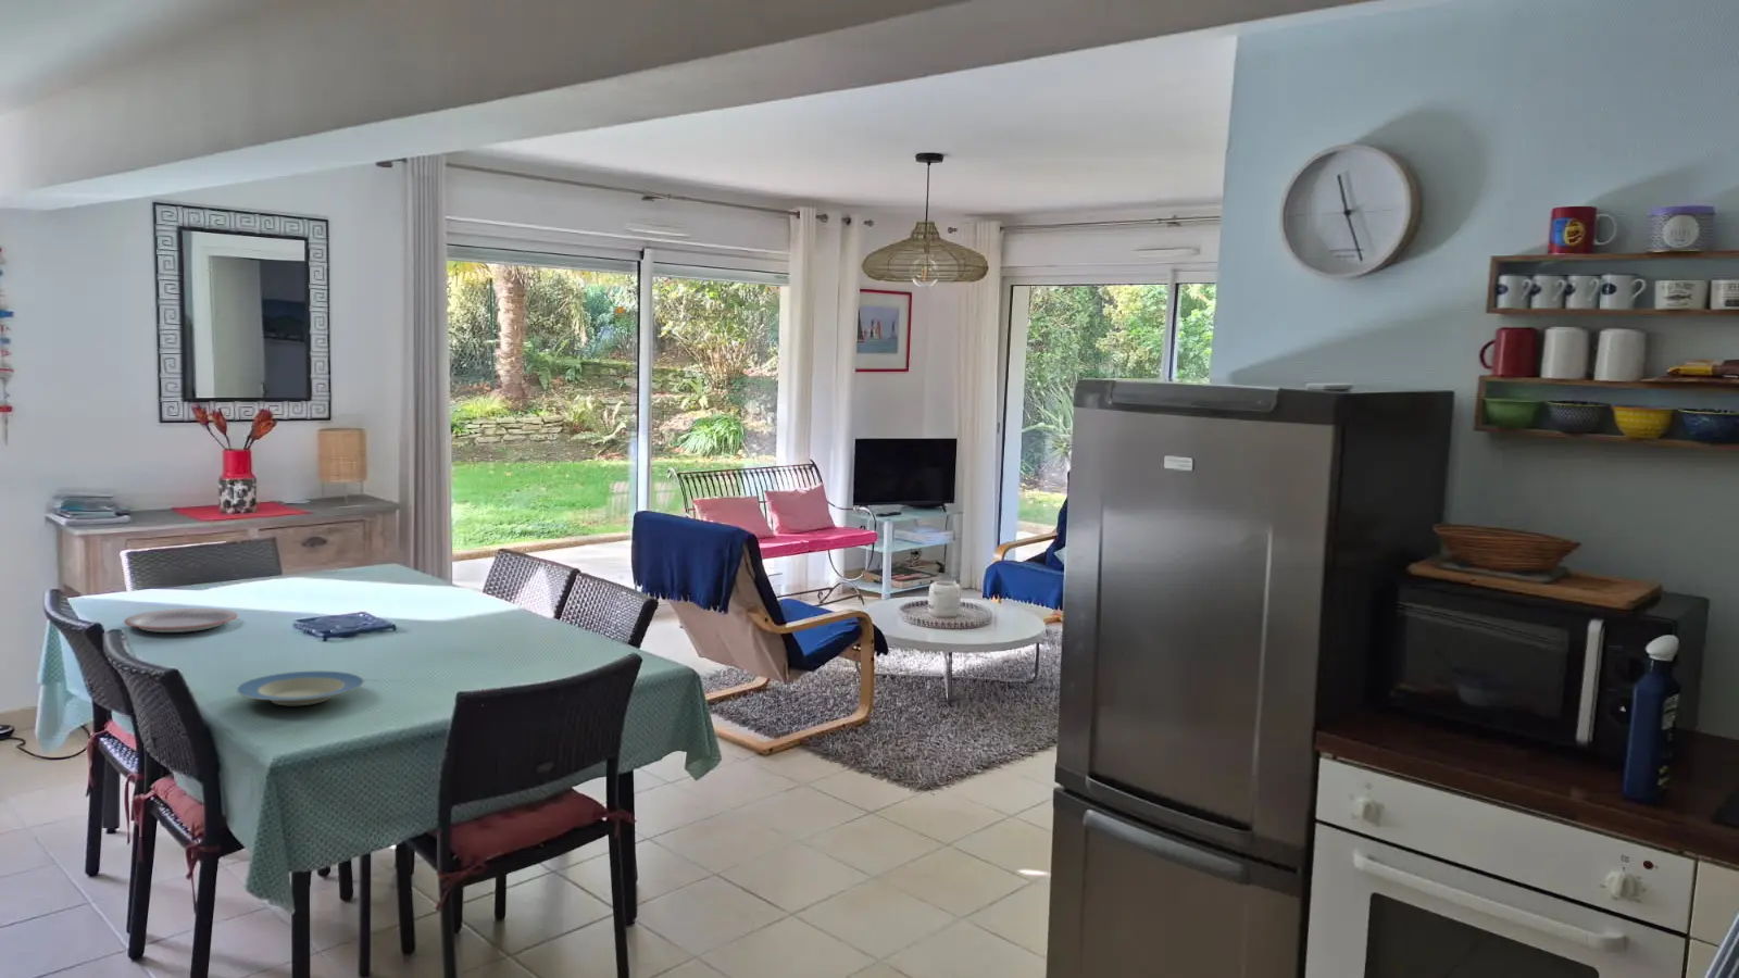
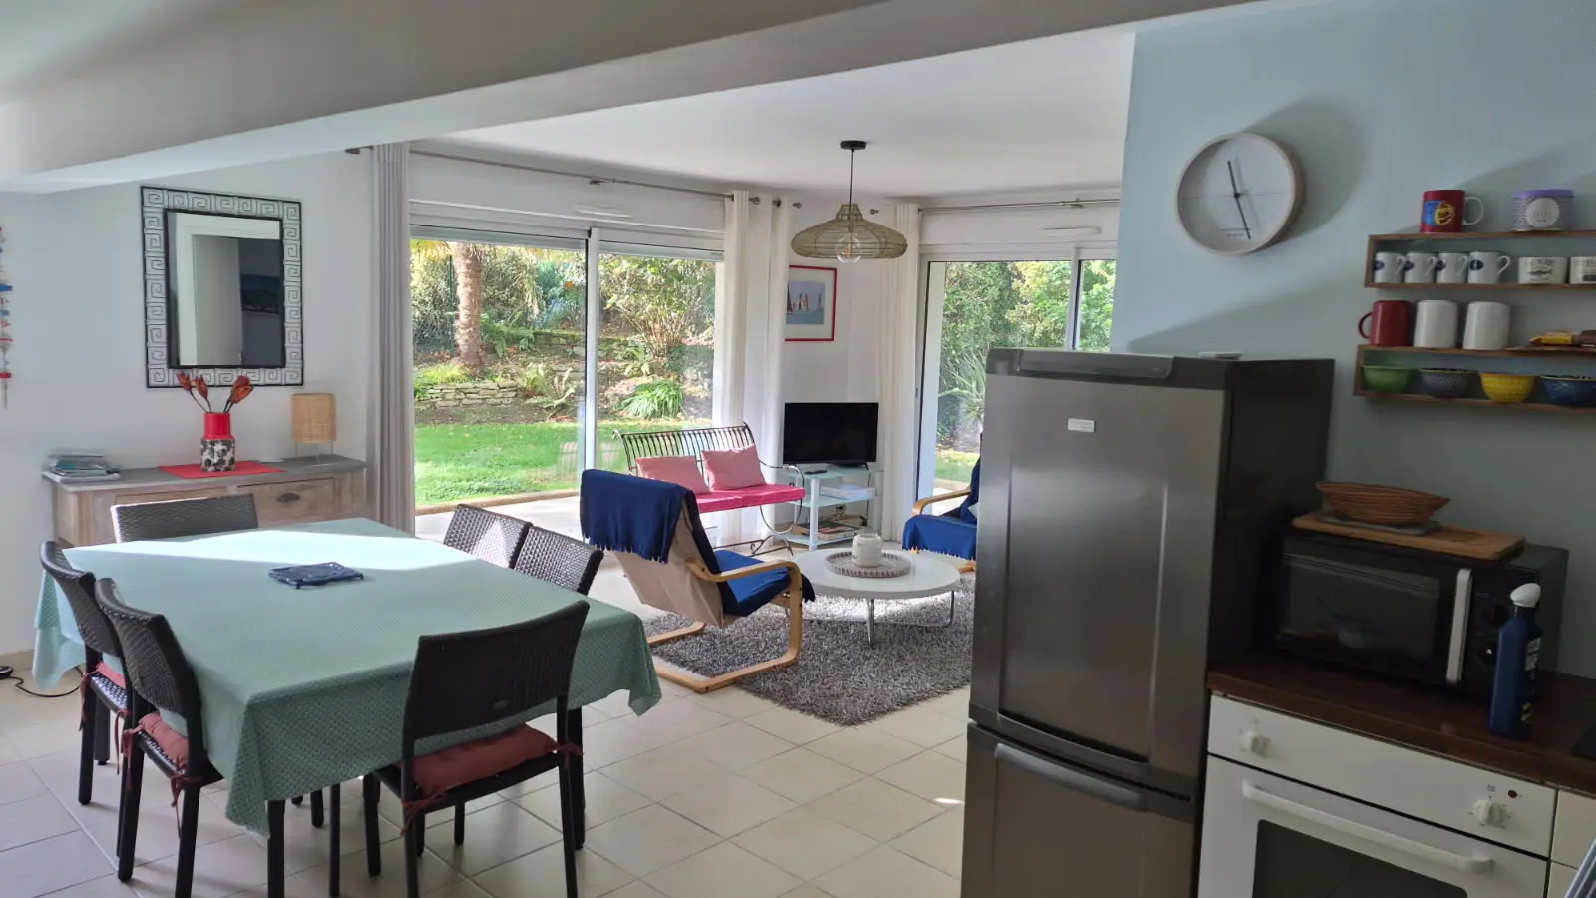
- plate [235,670,365,706]
- plate [123,608,239,634]
